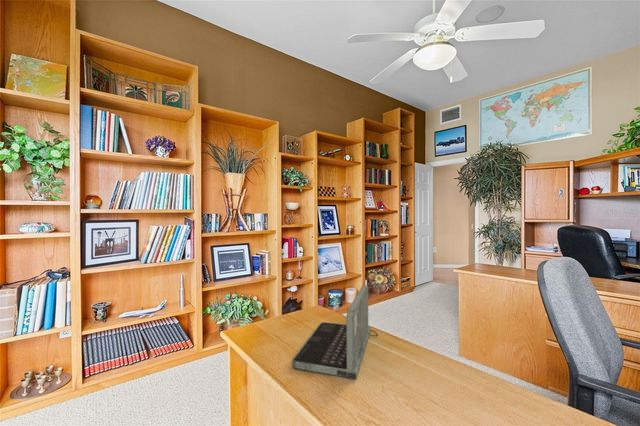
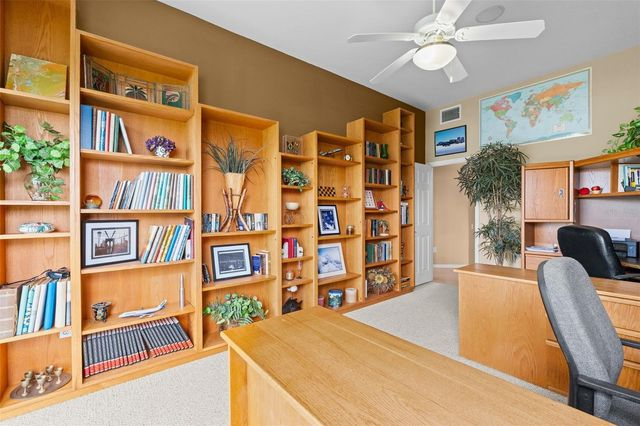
- laptop [291,284,379,380]
